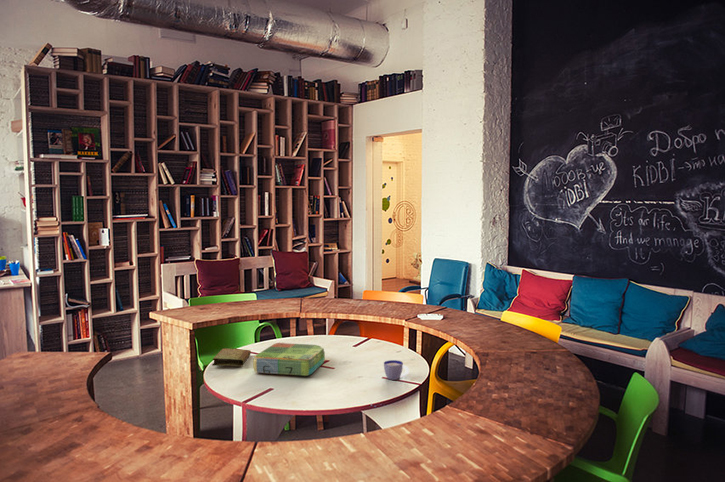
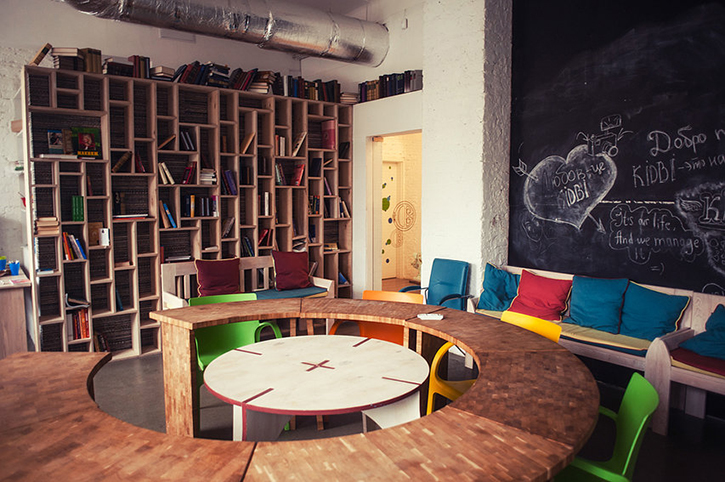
- board game [252,342,326,377]
- book [211,348,252,367]
- cup [383,359,410,381]
